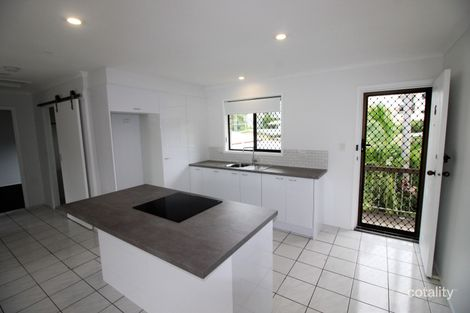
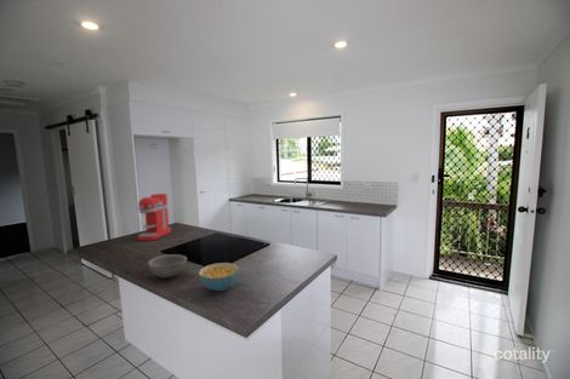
+ cereal bowl [198,262,240,292]
+ bowl [147,253,188,278]
+ coffee maker [137,193,172,242]
